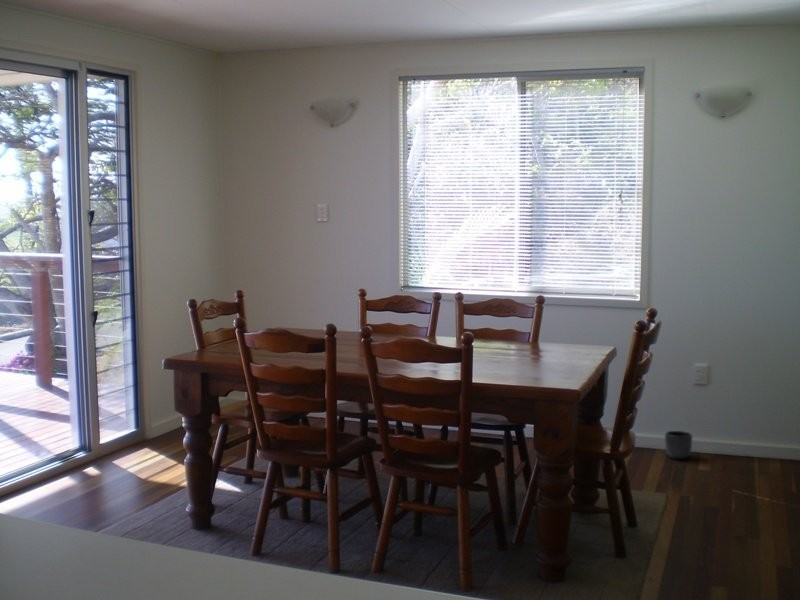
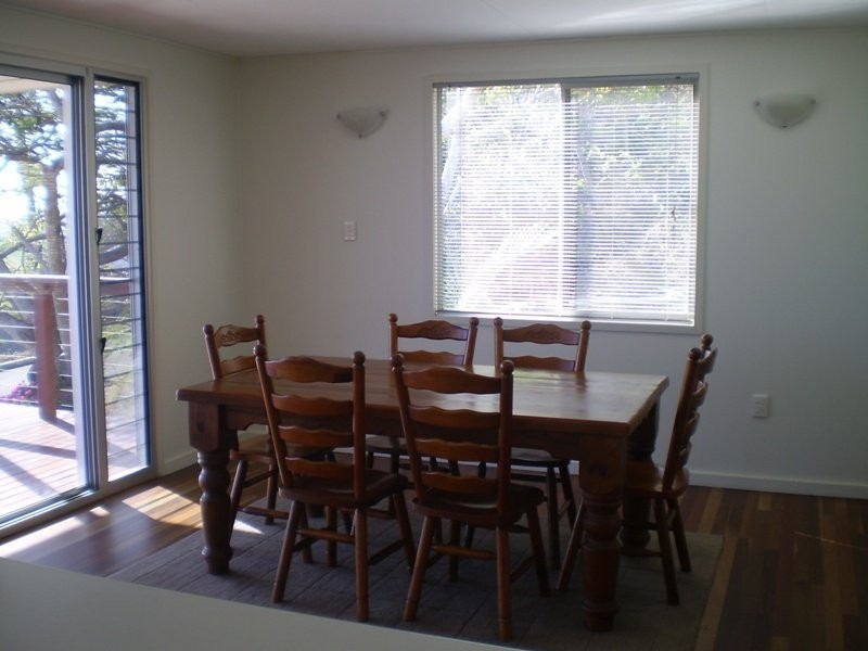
- planter [664,430,693,460]
